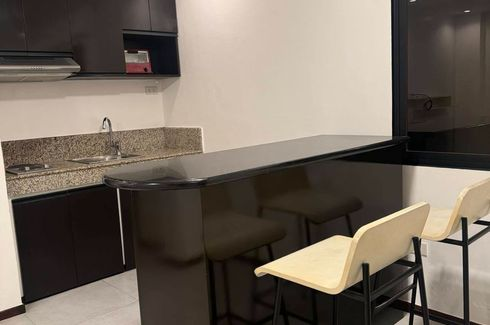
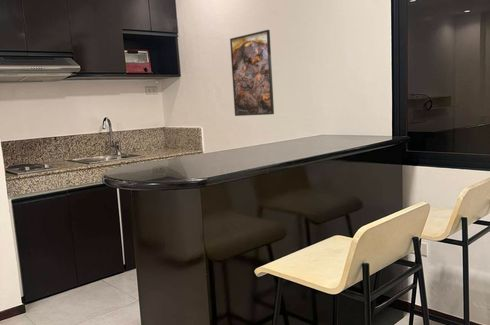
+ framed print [229,29,275,117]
